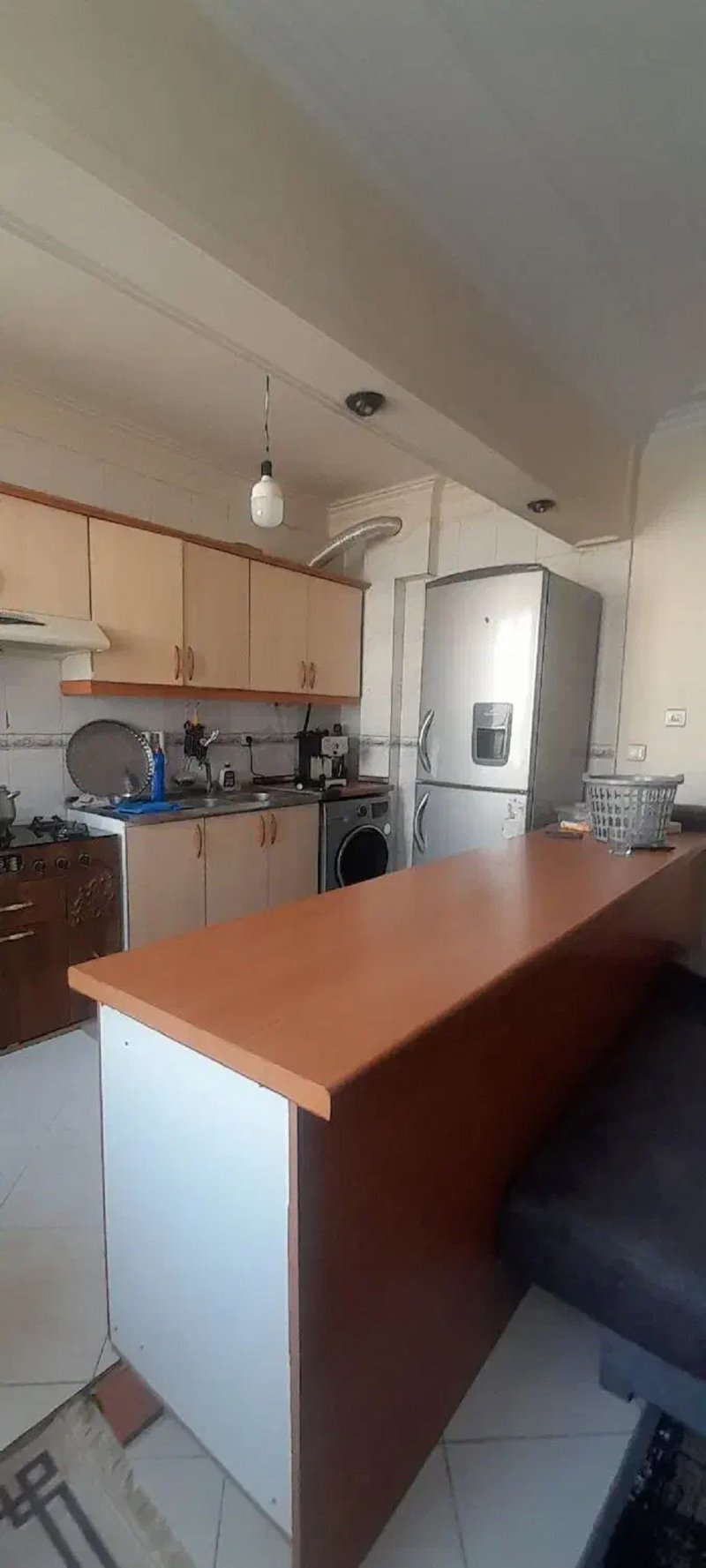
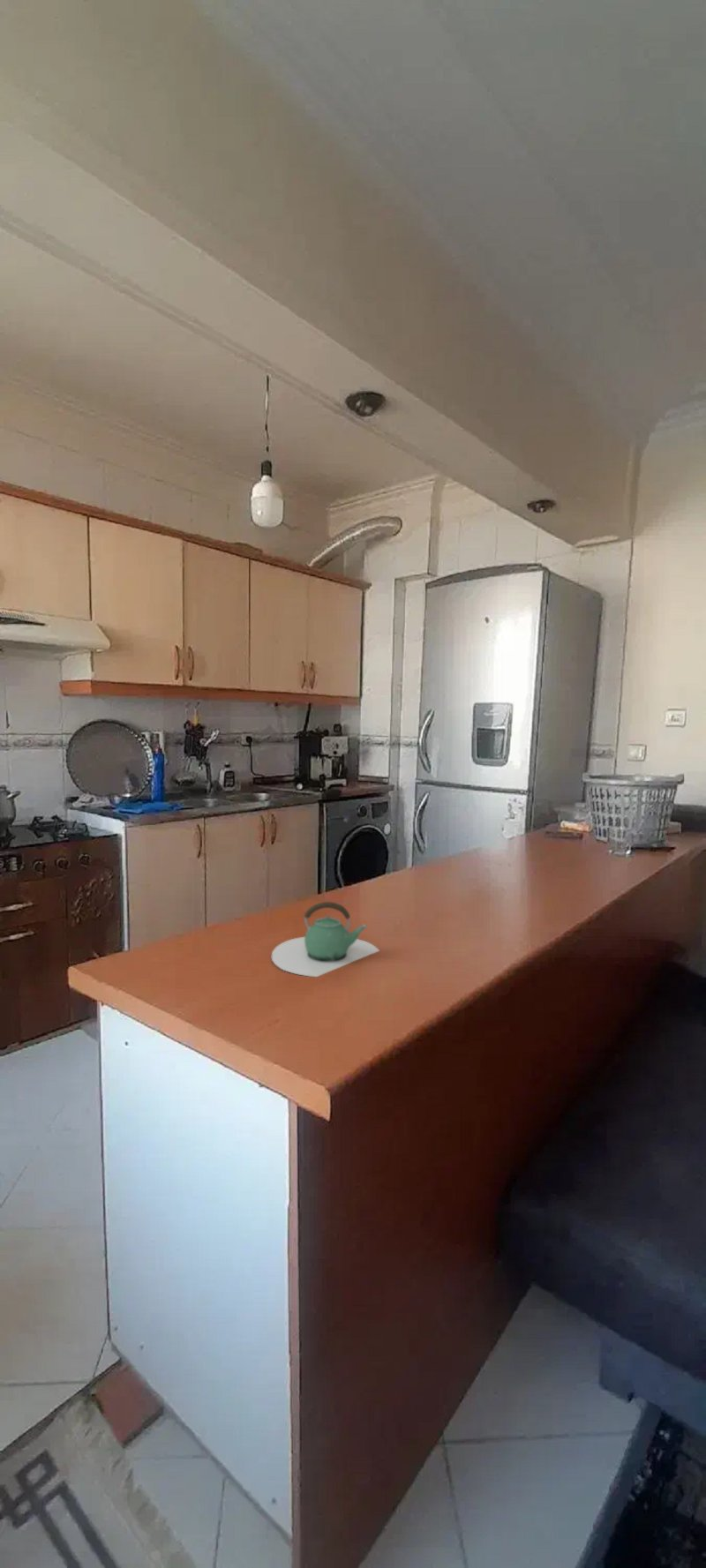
+ teapot [271,901,380,978]
